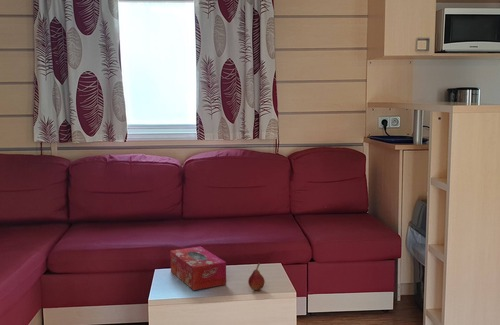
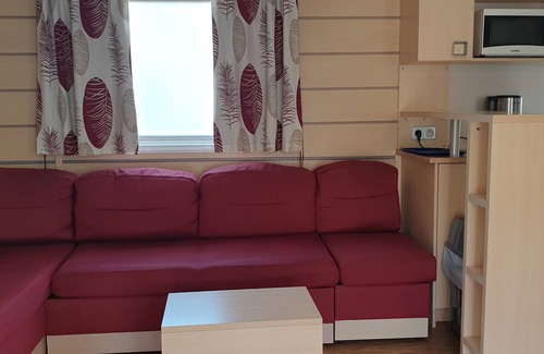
- fruit [247,262,266,291]
- tissue box [169,246,227,291]
